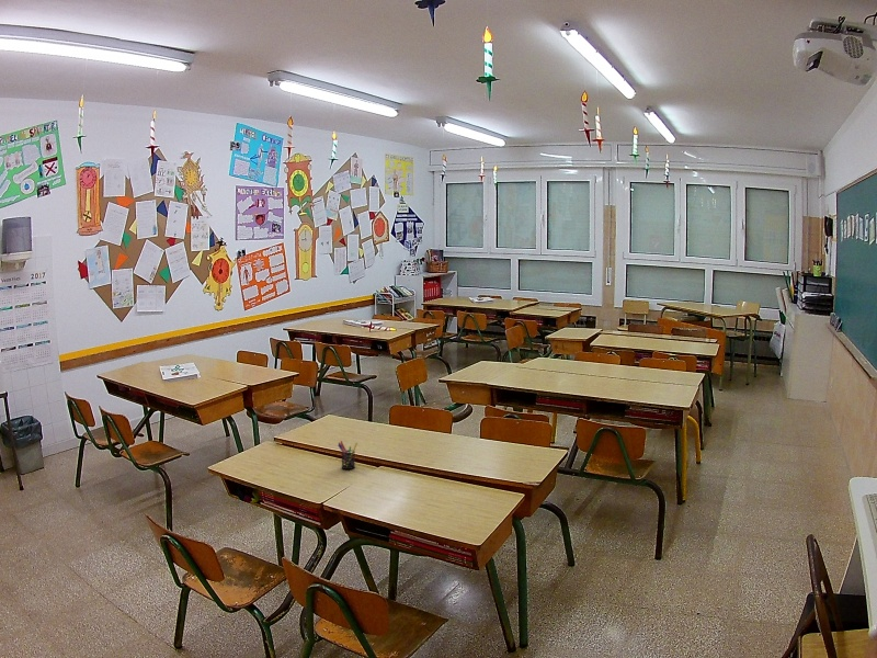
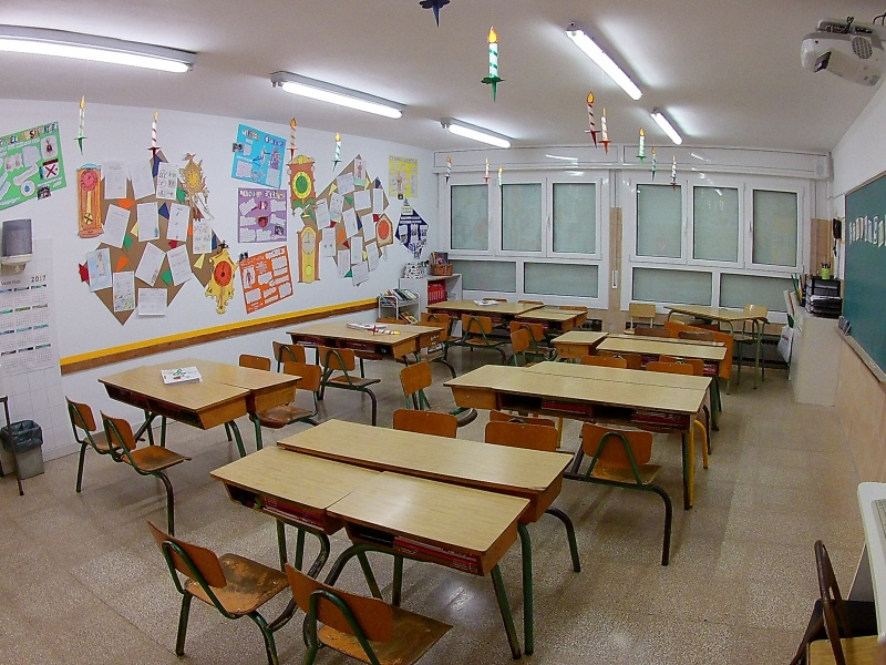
- pen holder [337,440,358,470]
